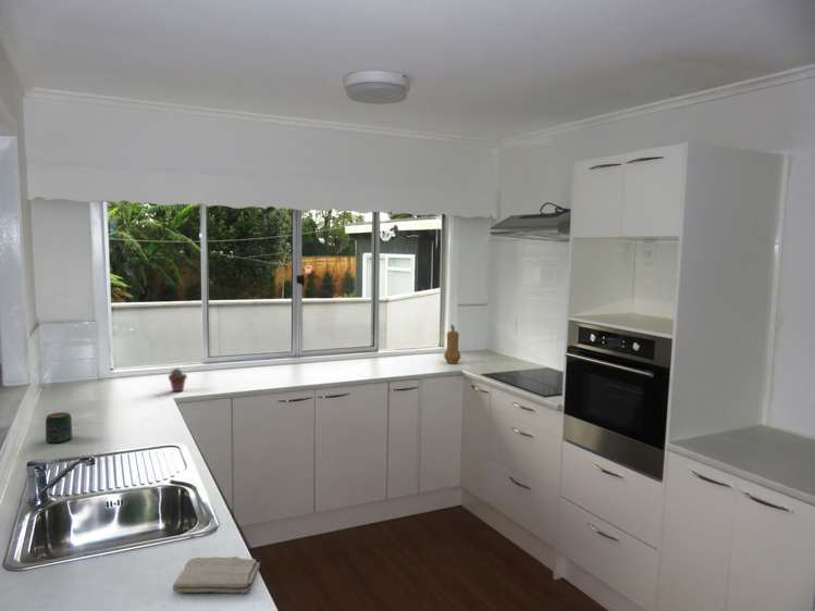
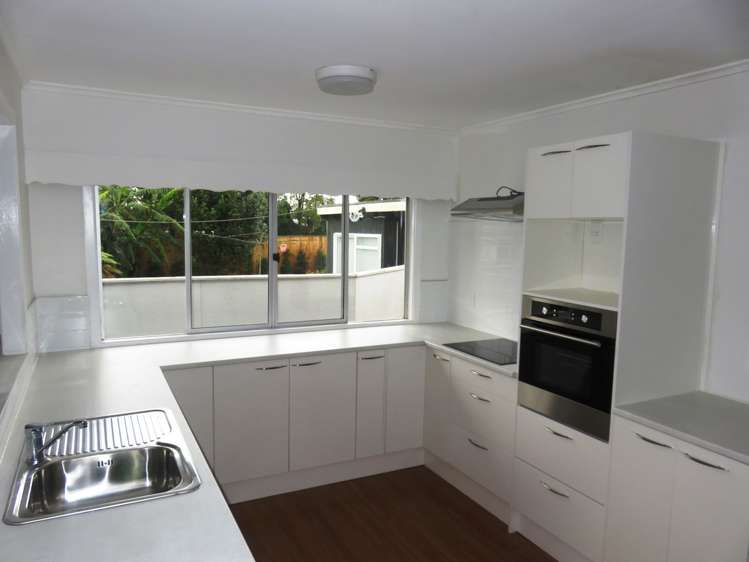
- jar [45,411,74,445]
- pepper mill [443,323,462,365]
- washcloth [172,556,261,595]
- potted succulent [168,367,188,394]
